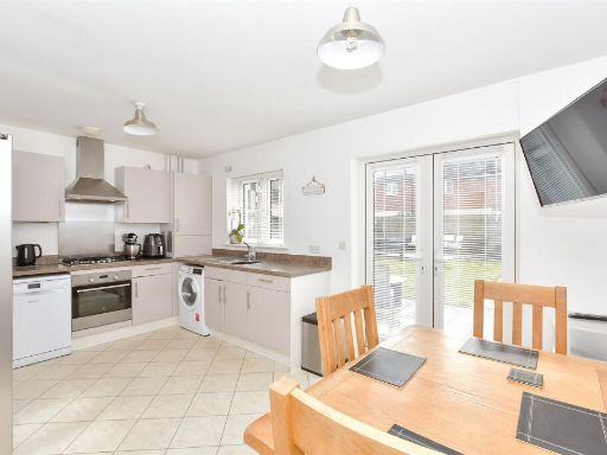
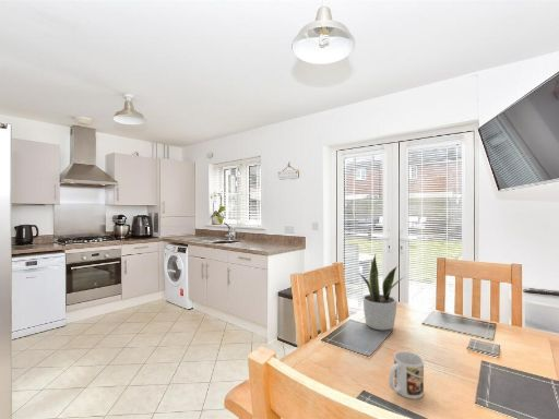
+ mug [388,350,425,399]
+ potted plant [358,253,407,332]
